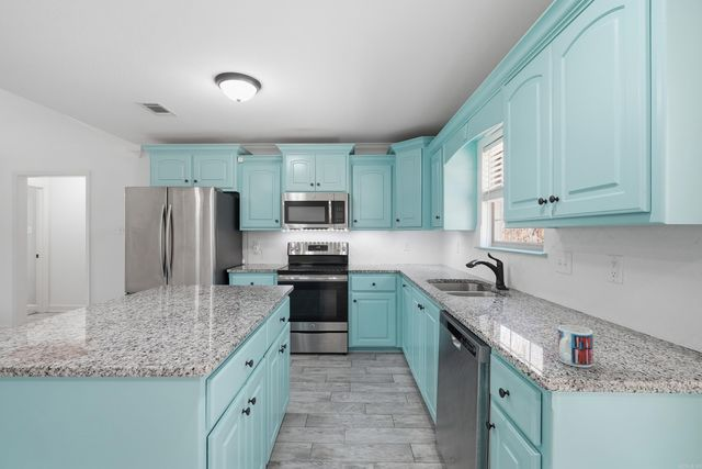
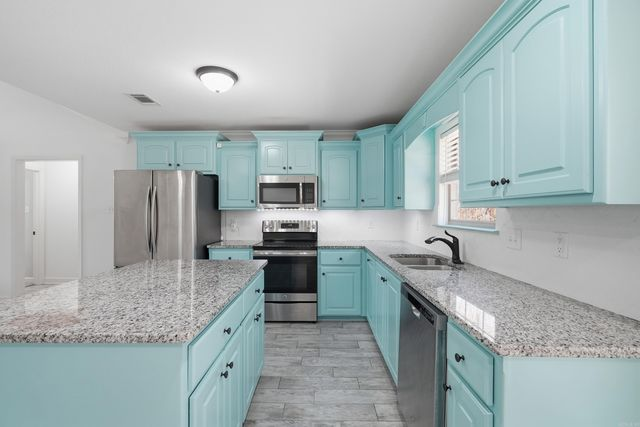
- mug [557,324,595,369]
